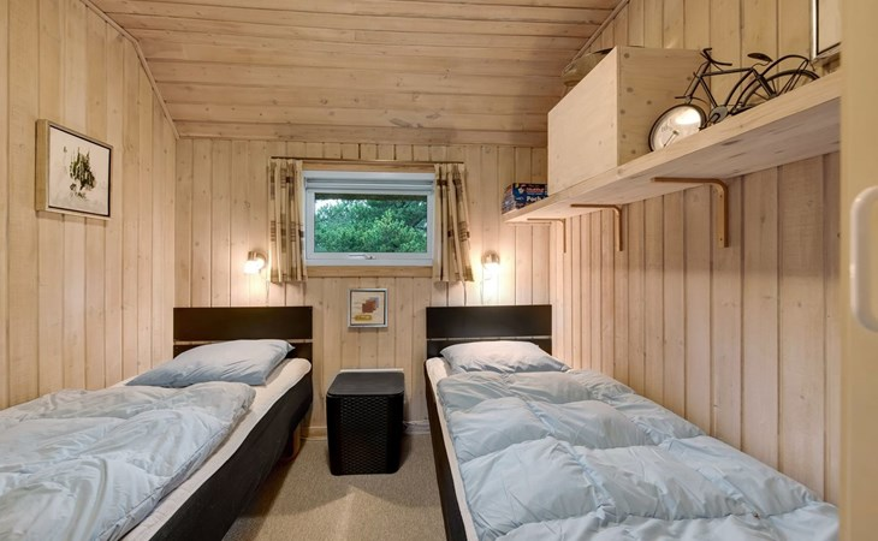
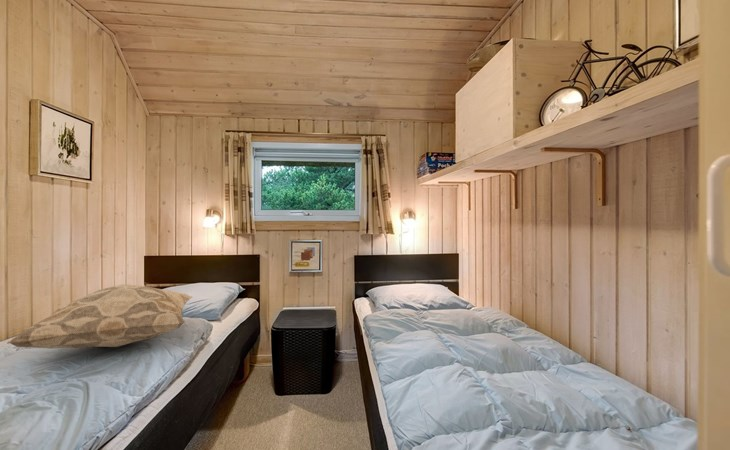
+ decorative pillow [6,284,193,349]
